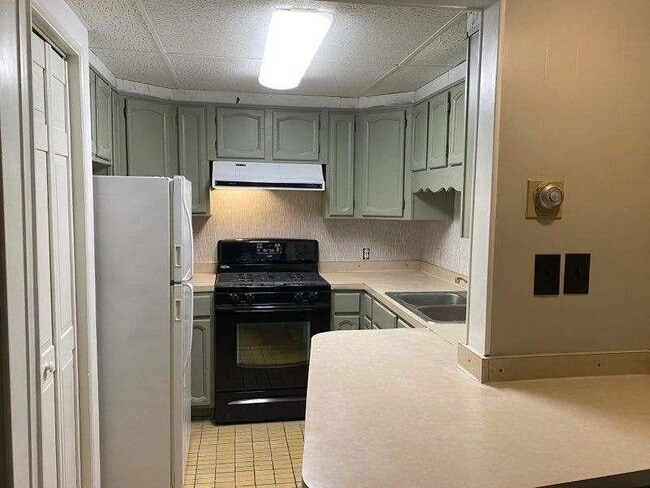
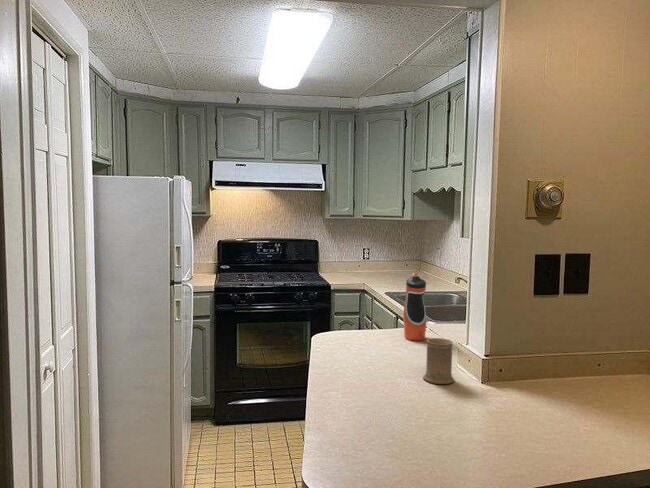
+ mug [422,337,455,385]
+ water bottle [402,273,428,342]
